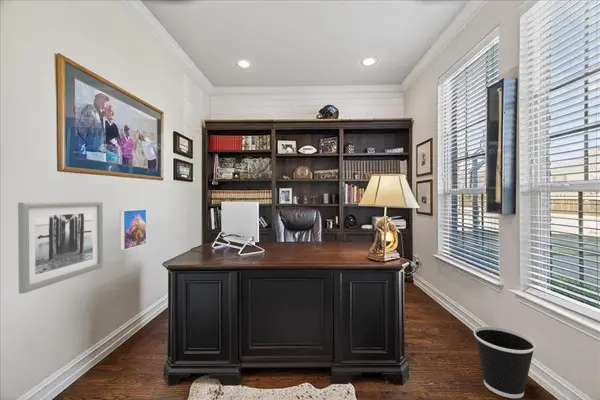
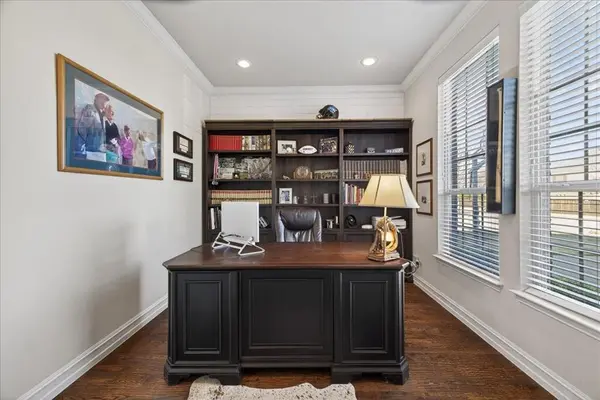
- wastebasket [473,325,537,399]
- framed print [119,208,147,251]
- wall art [17,201,104,295]
